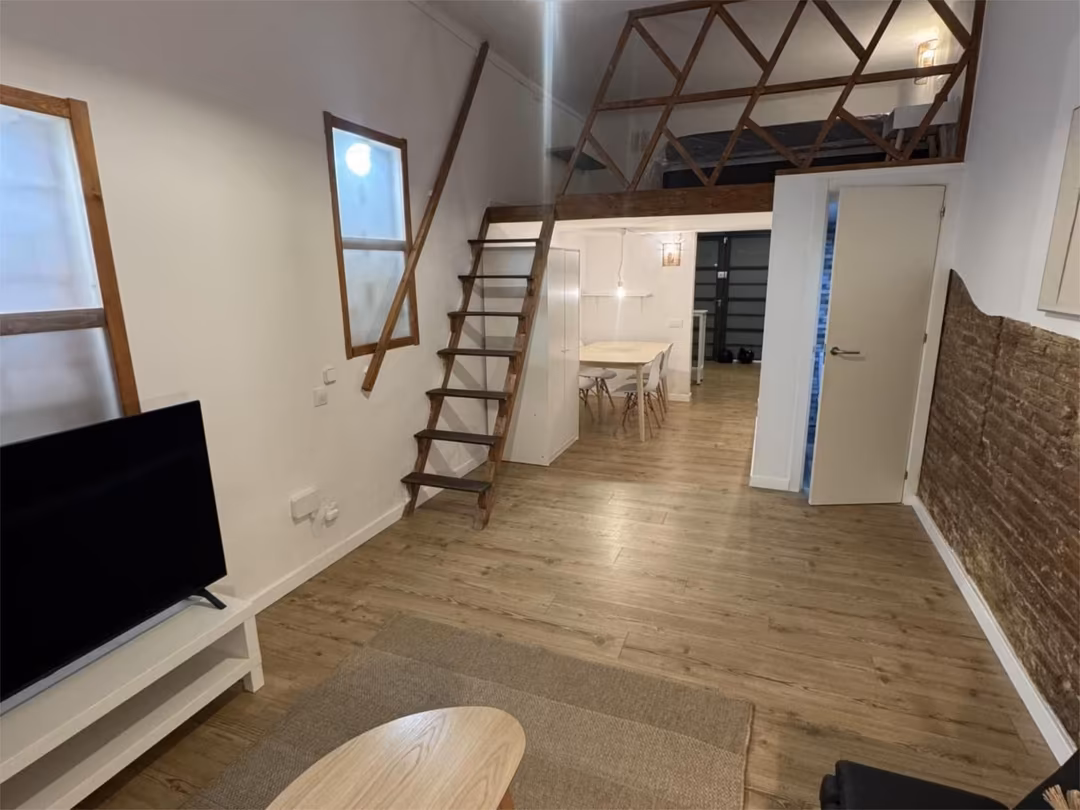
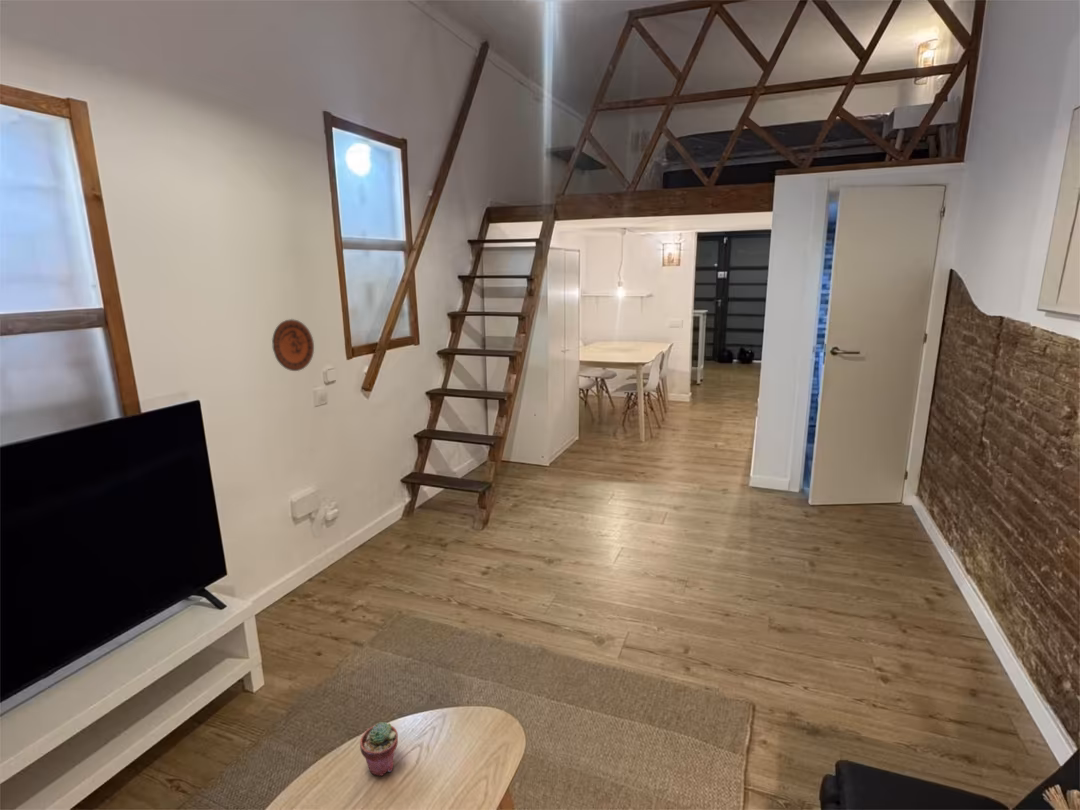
+ potted succulent [359,721,399,777]
+ decorative plate [271,318,315,372]
